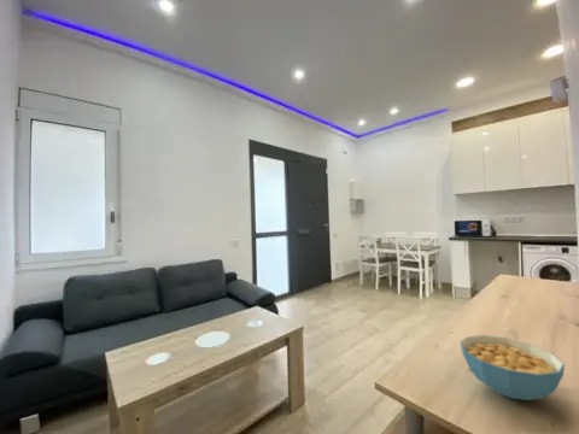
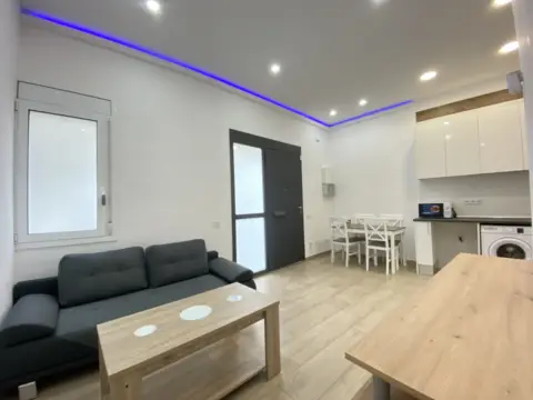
- cereal bowl [458,334,566,401]
